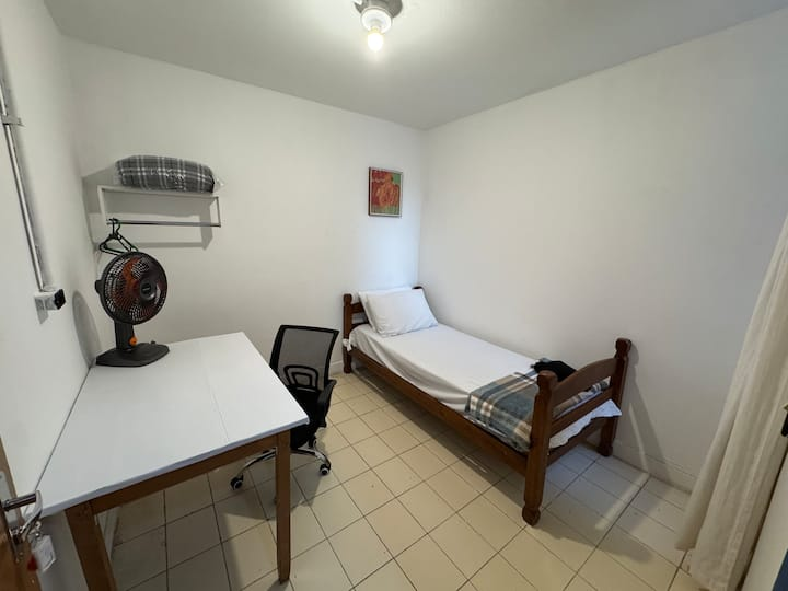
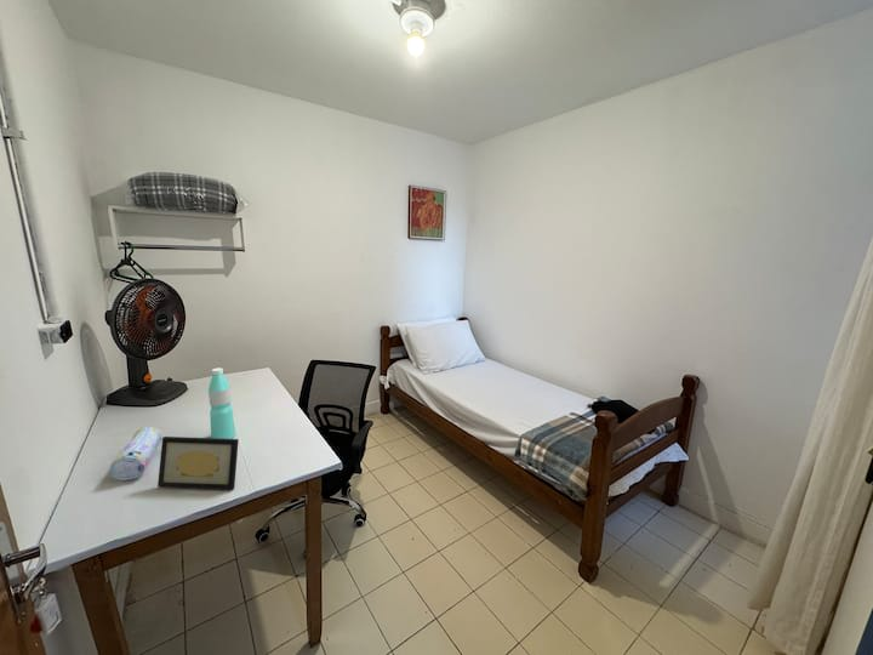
+ pencil case [109,426,162,482]
+ water bottle [207,366,236,439]
+ picture frame [156,435,240,491]
